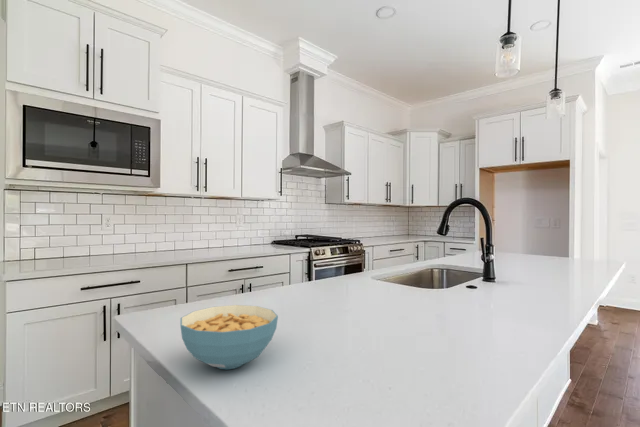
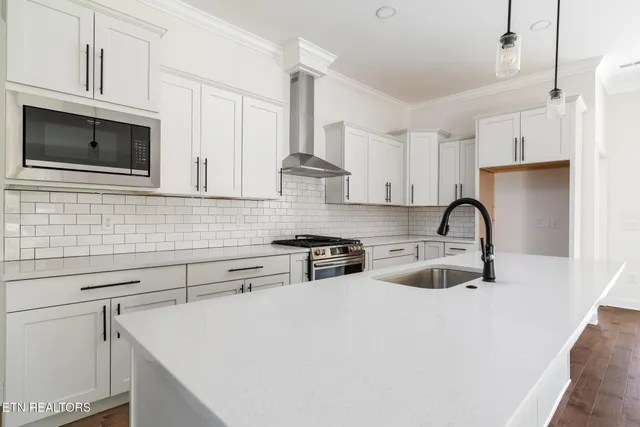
- cereal bowl [179,304,279,370]
